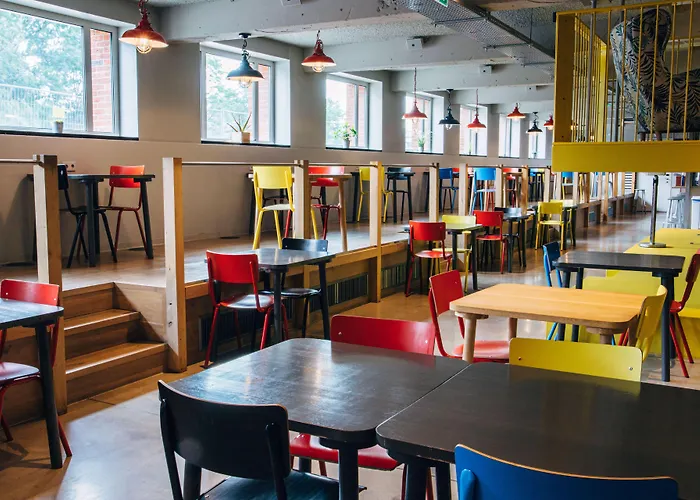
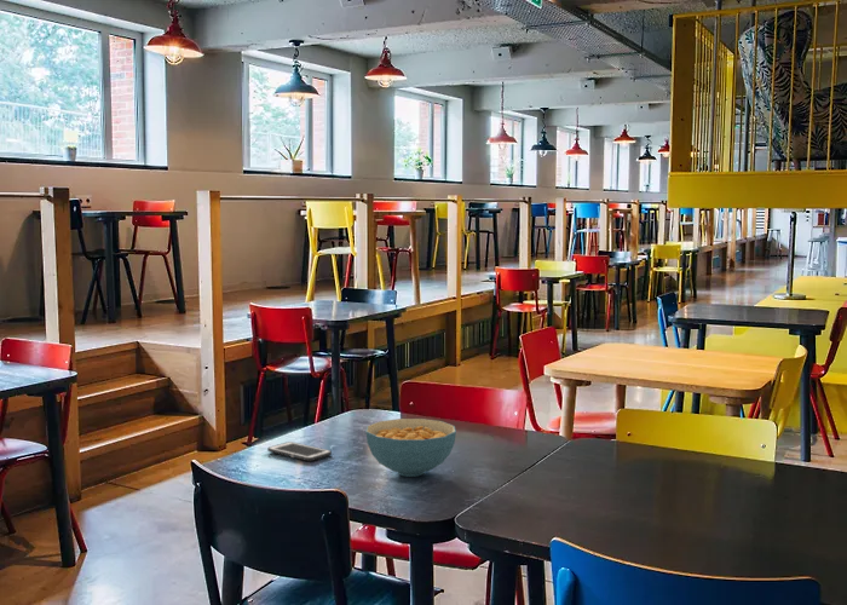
+ cell phone [266,440,333,462]
+ cereal bowl [364,417,457,478]
